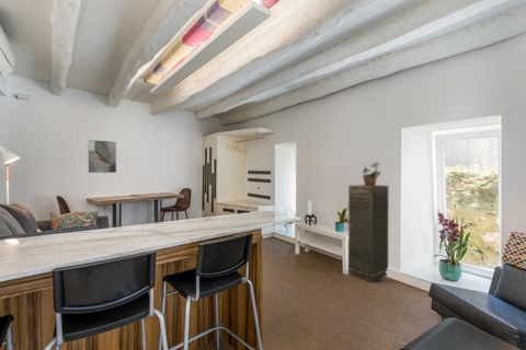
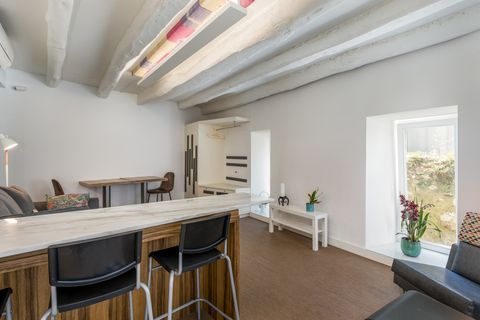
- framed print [87,139,117,174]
- potted plant [362,161,382,186]
- storage cabinet [347,184,389,283]
